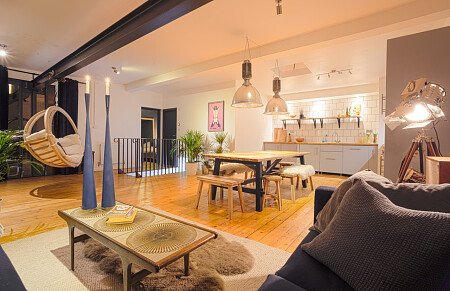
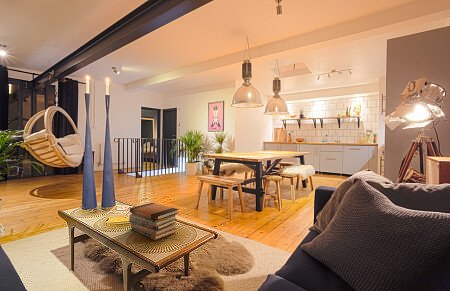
+ book stack [128,202,180,241]
